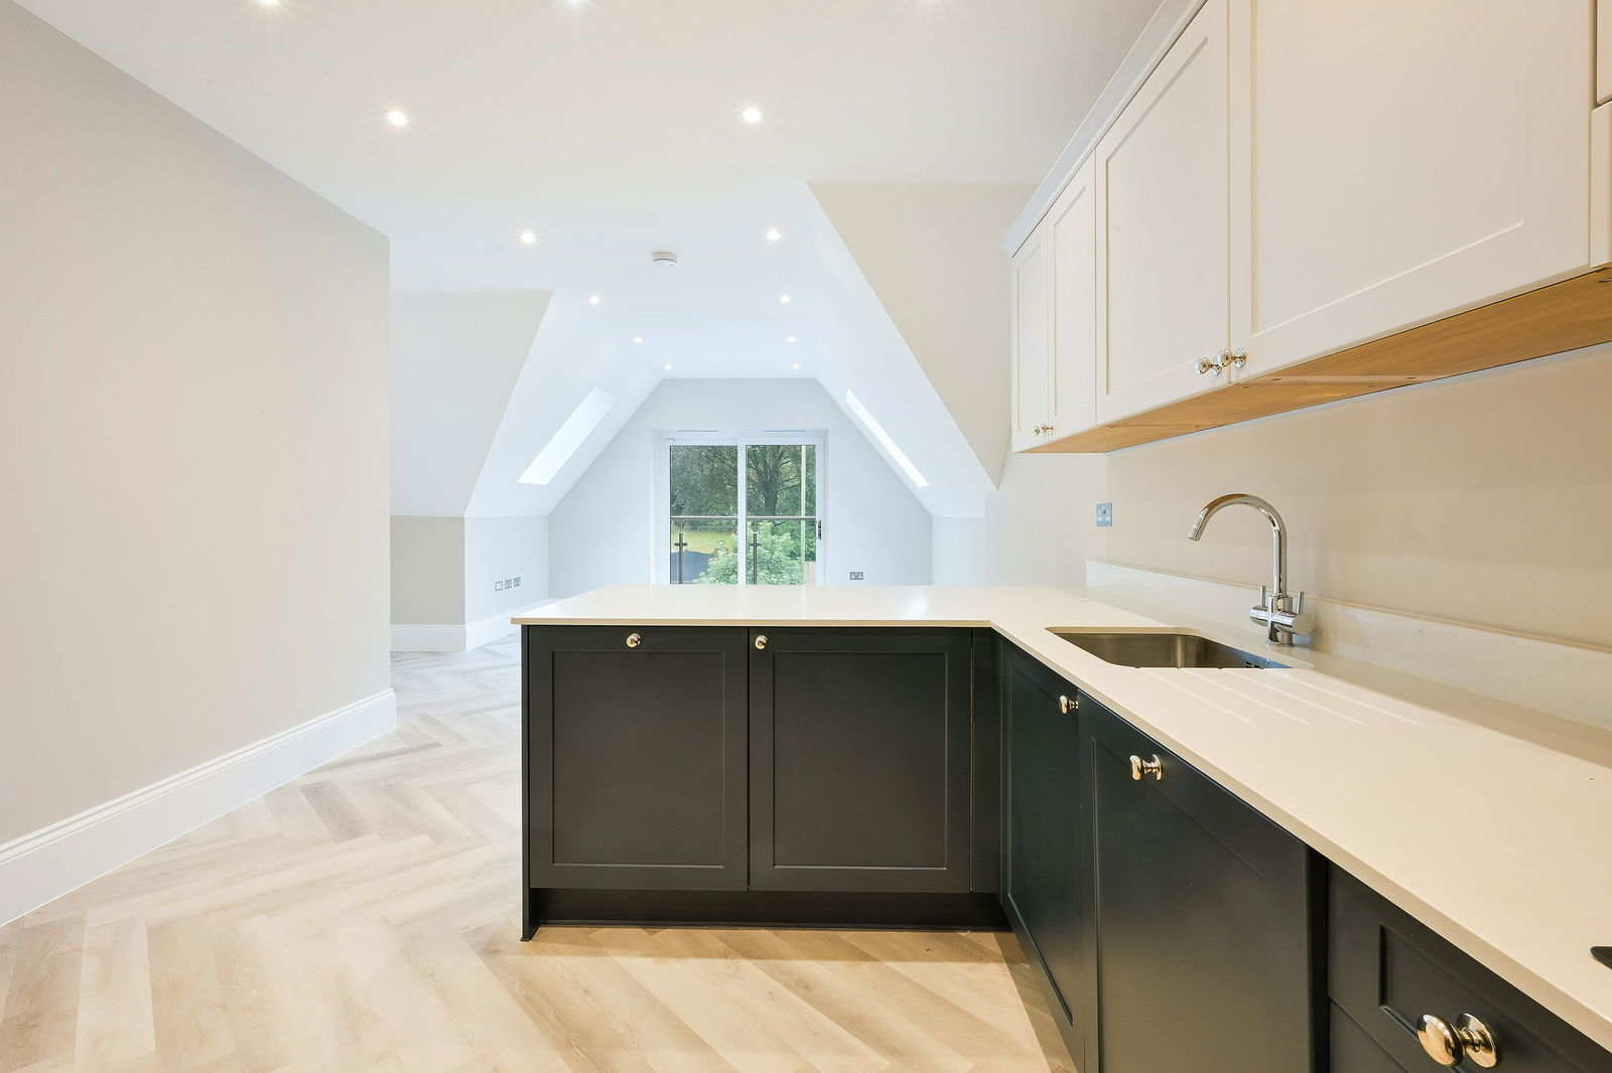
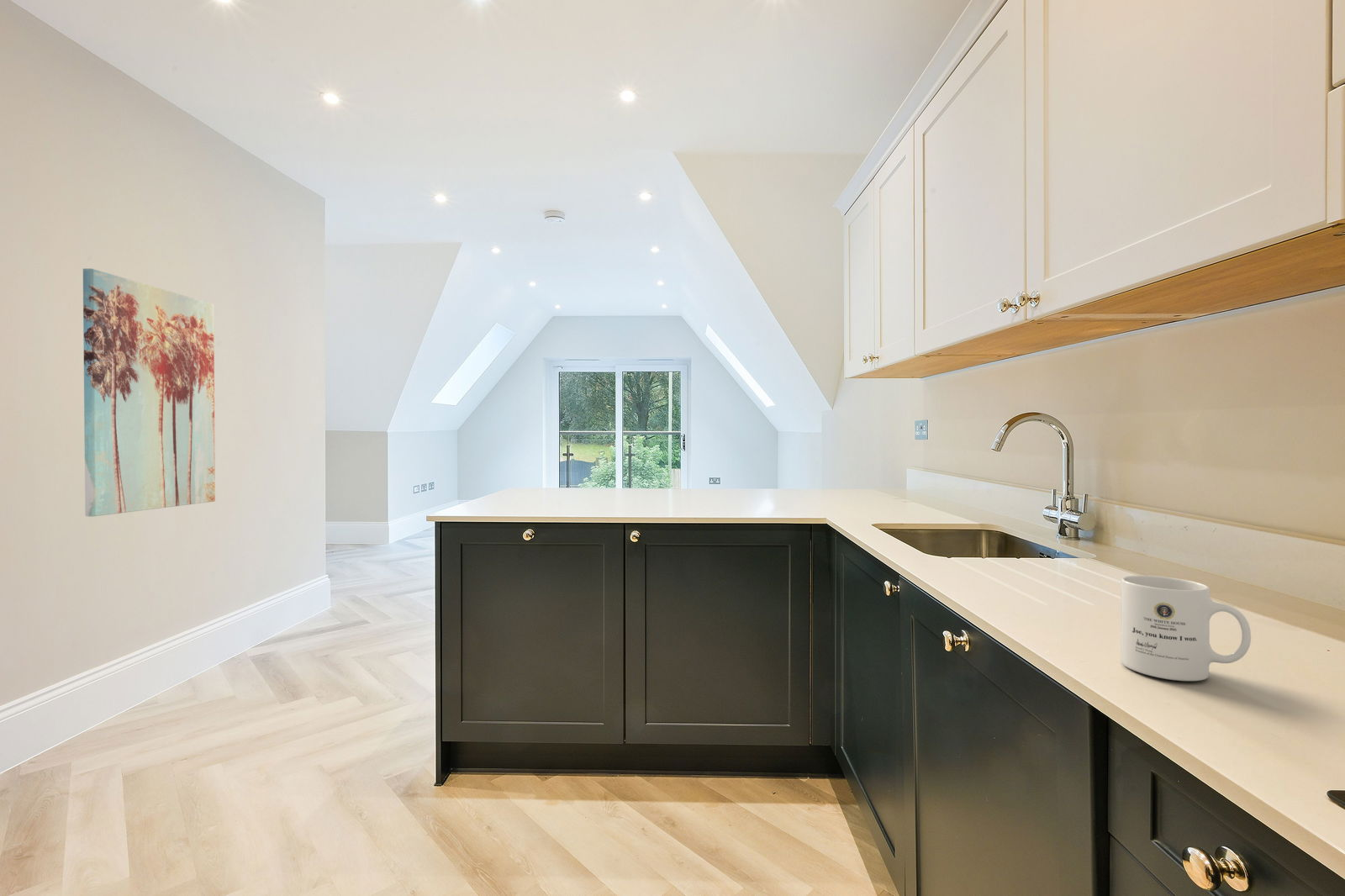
+ mug [1120,575,1252,682]
+ wall art [82,267,216,518]
